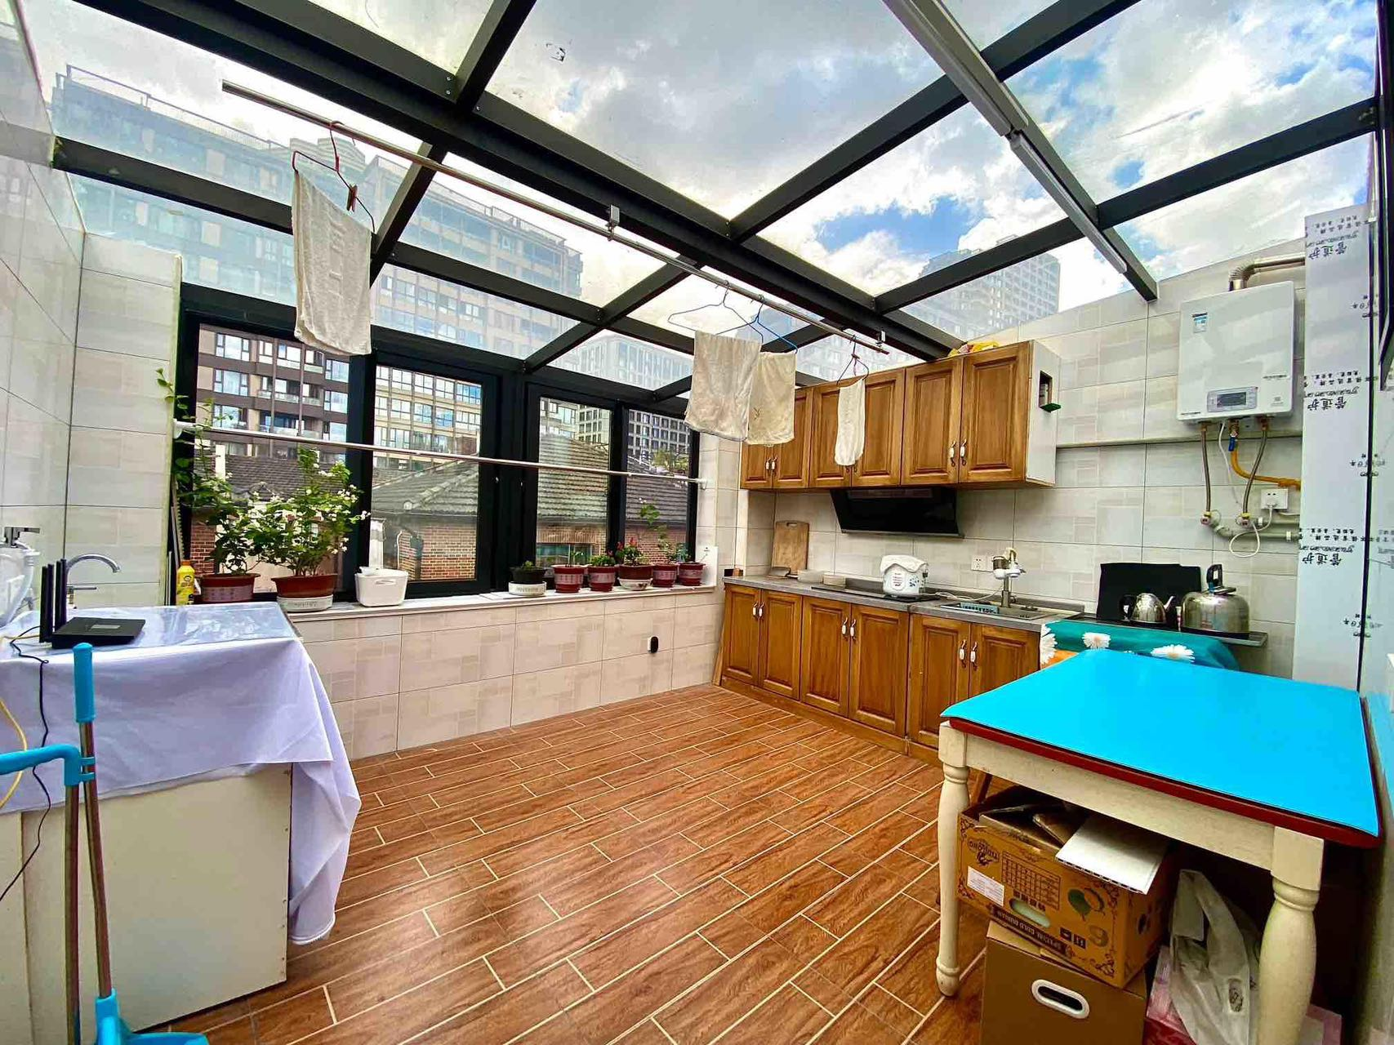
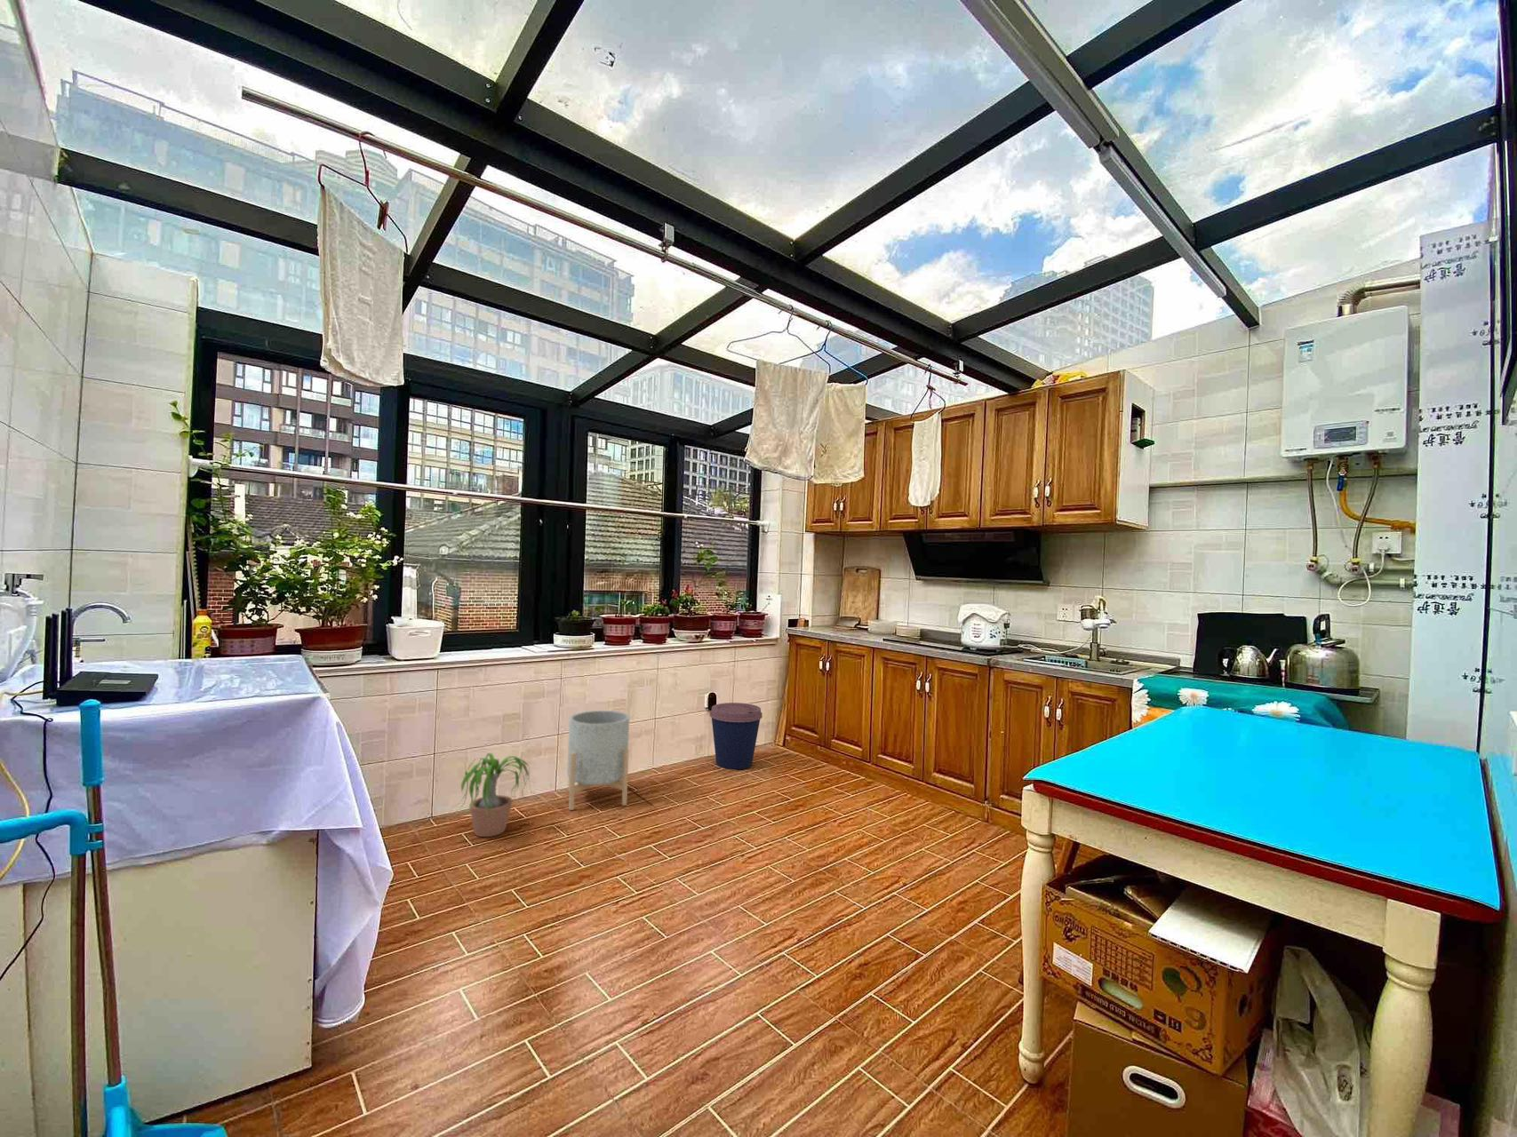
+ coffee cup [710,702,763,772]
+ planter [566,709,629,811]
+ potted plant [452,752,543,837]
